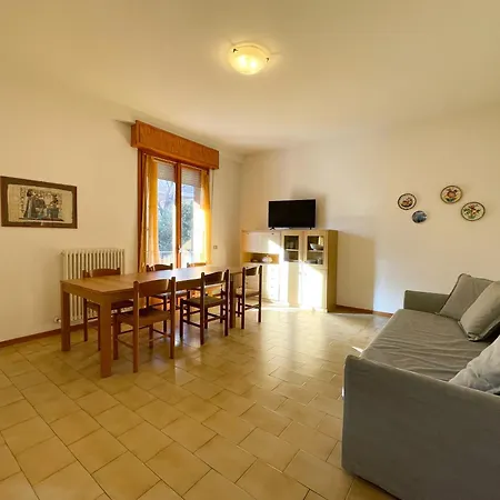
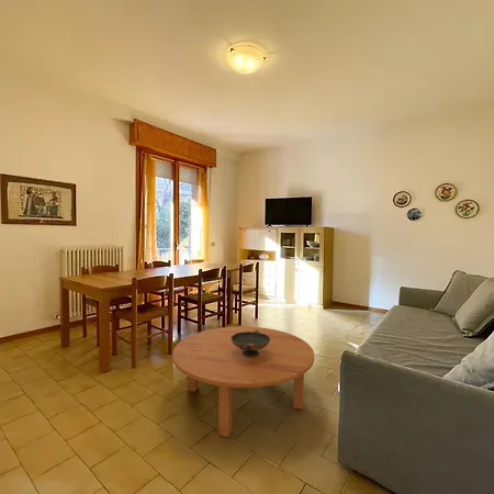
+ coffee table [171,325,315,438]
+ decorative bowl [231,330,270,357]
